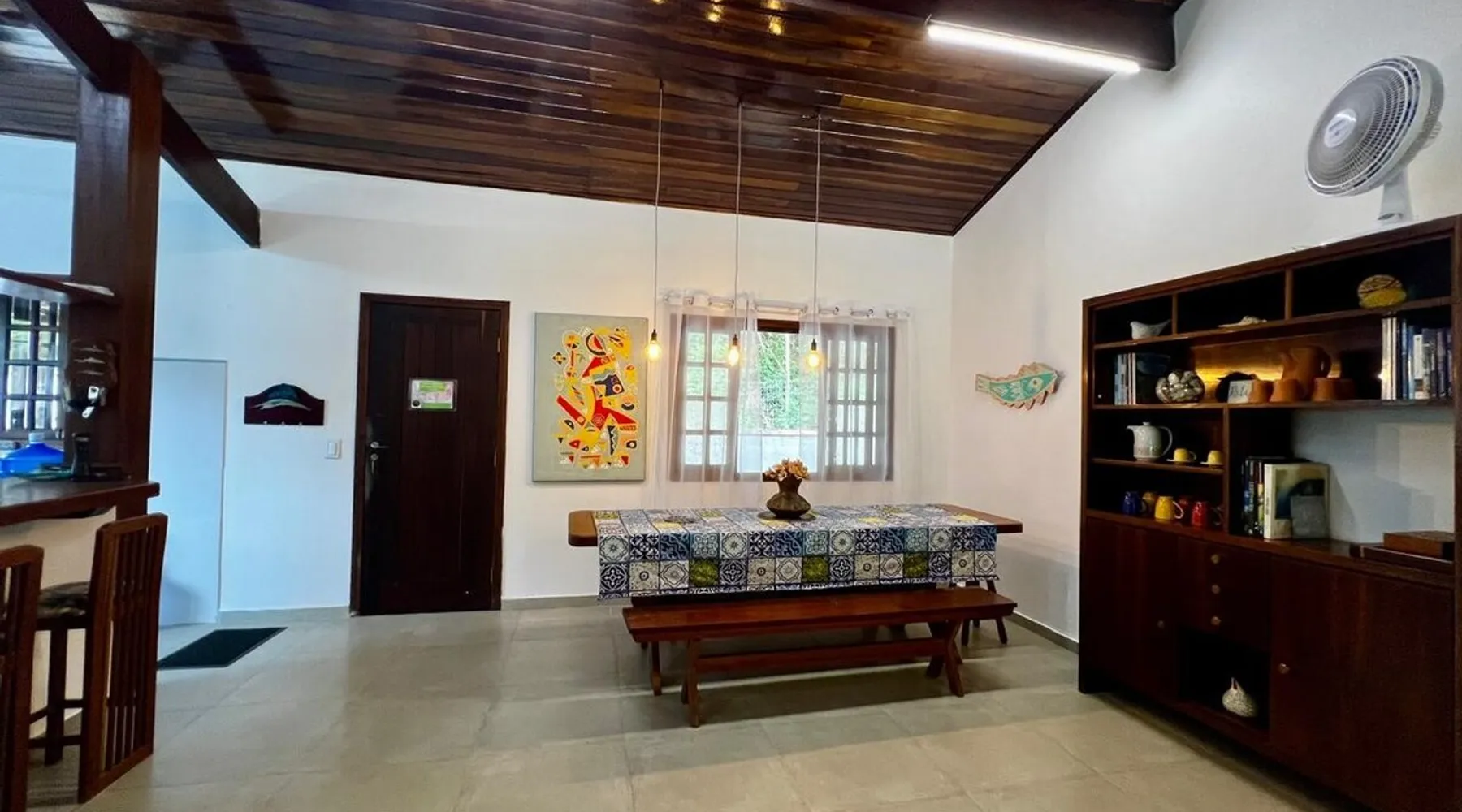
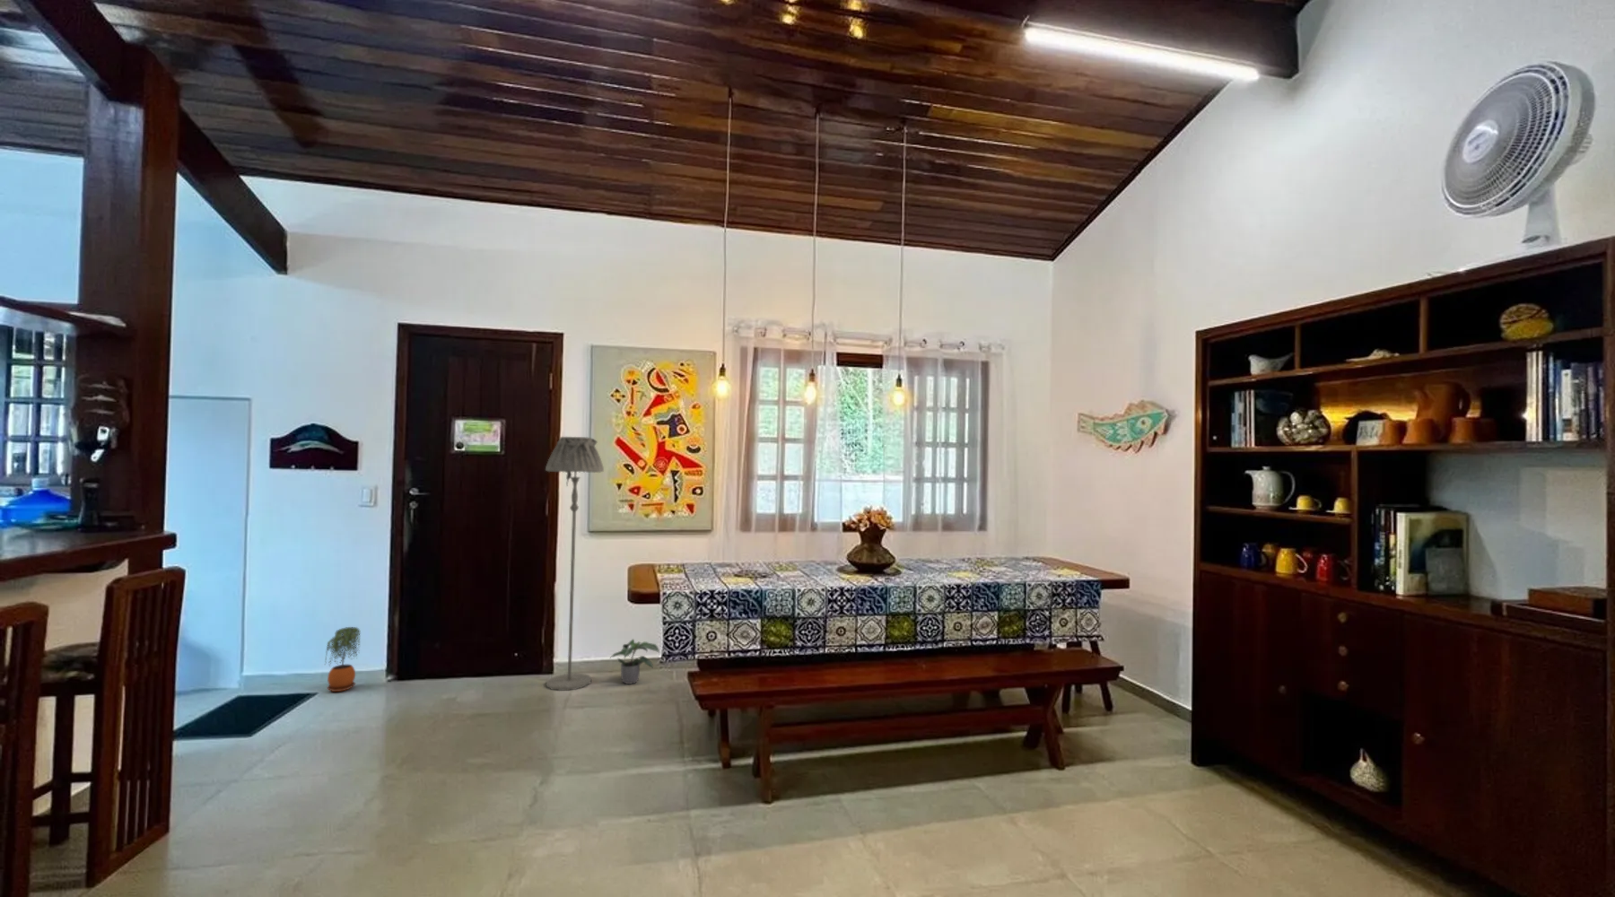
+ floor lamp [545,436,604,692]
+ potted plant [324,626,361,693]
+ potted plant [610,637,661,685]
